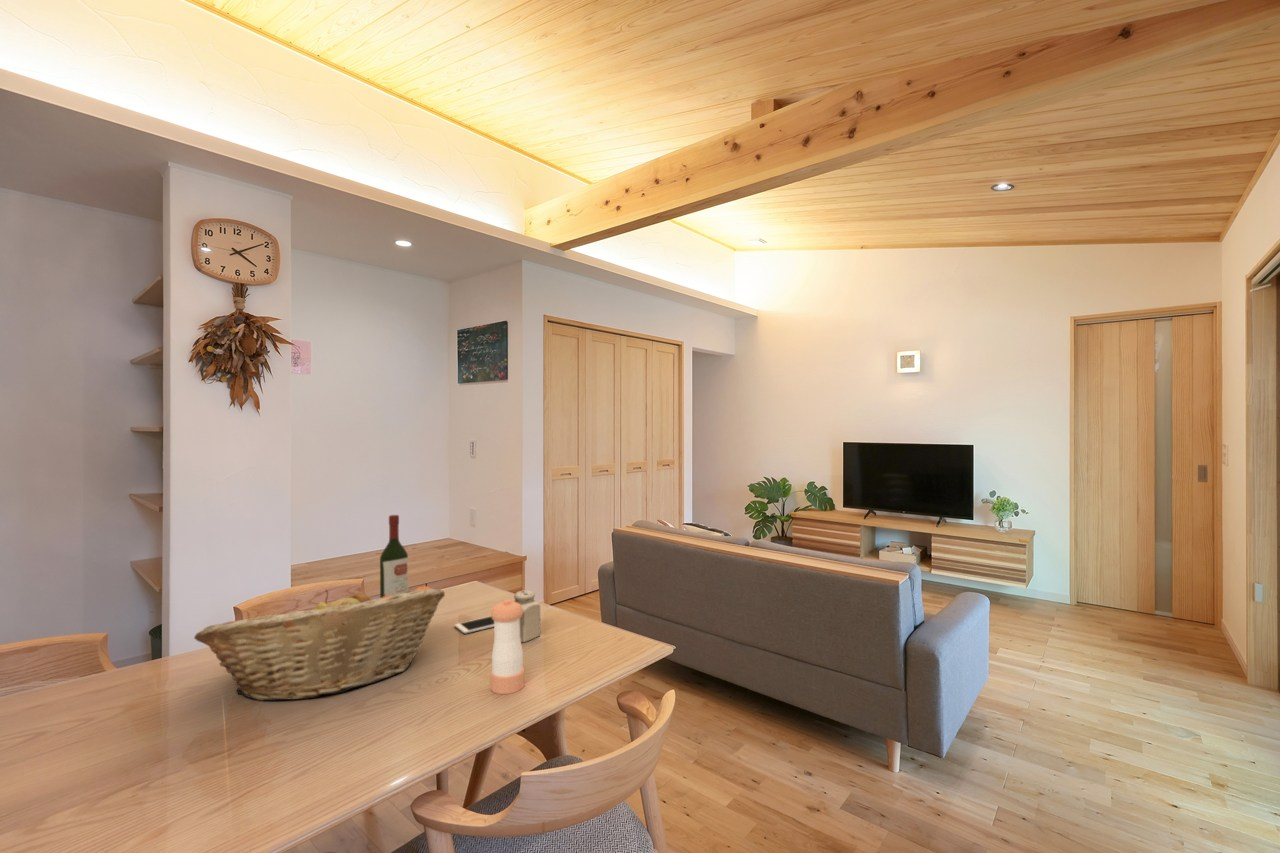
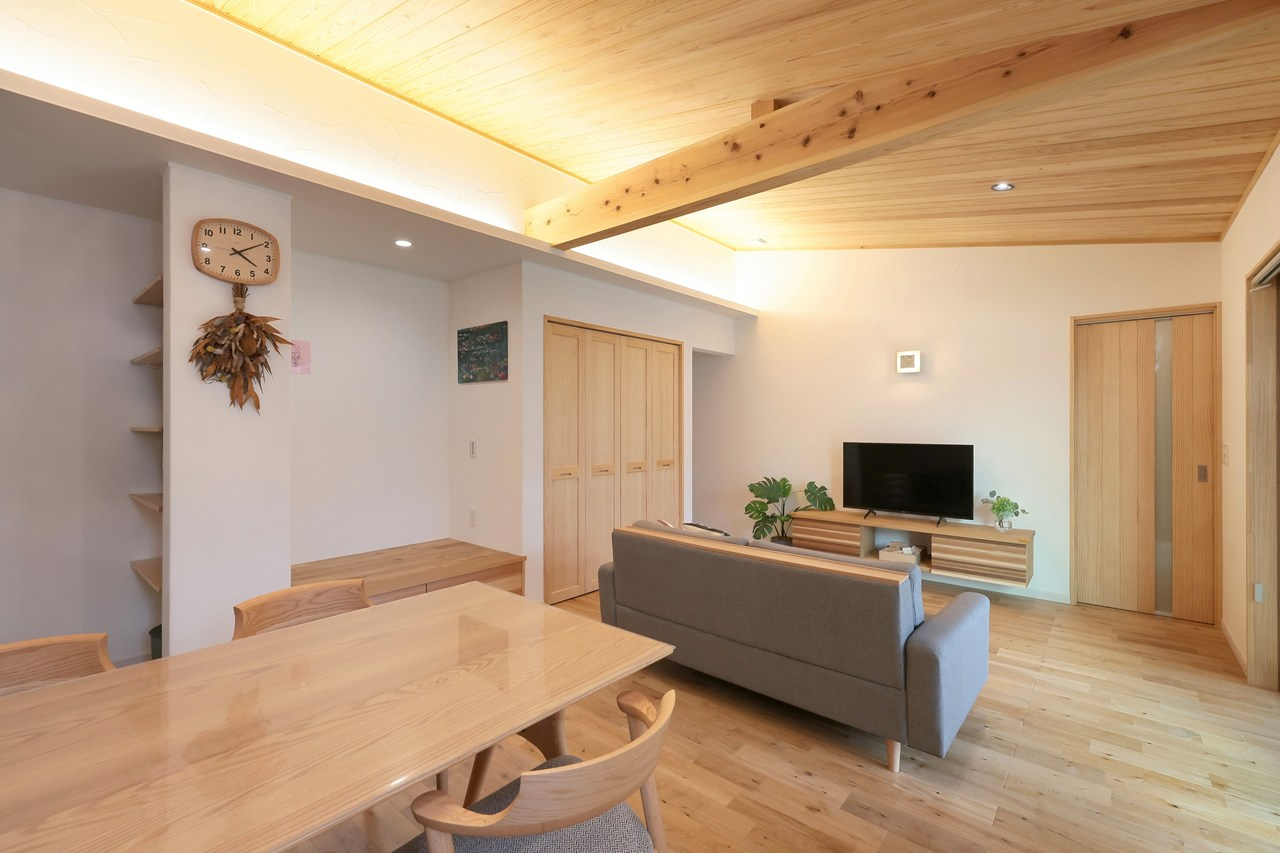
- wine bottle [379,514,409,598]
- fruit basket [193,585,446,702]
- pepper shaker [489,598,525,695]
- cell phone [454,615,494,635]
- salt shaker [513,589,541,643]
